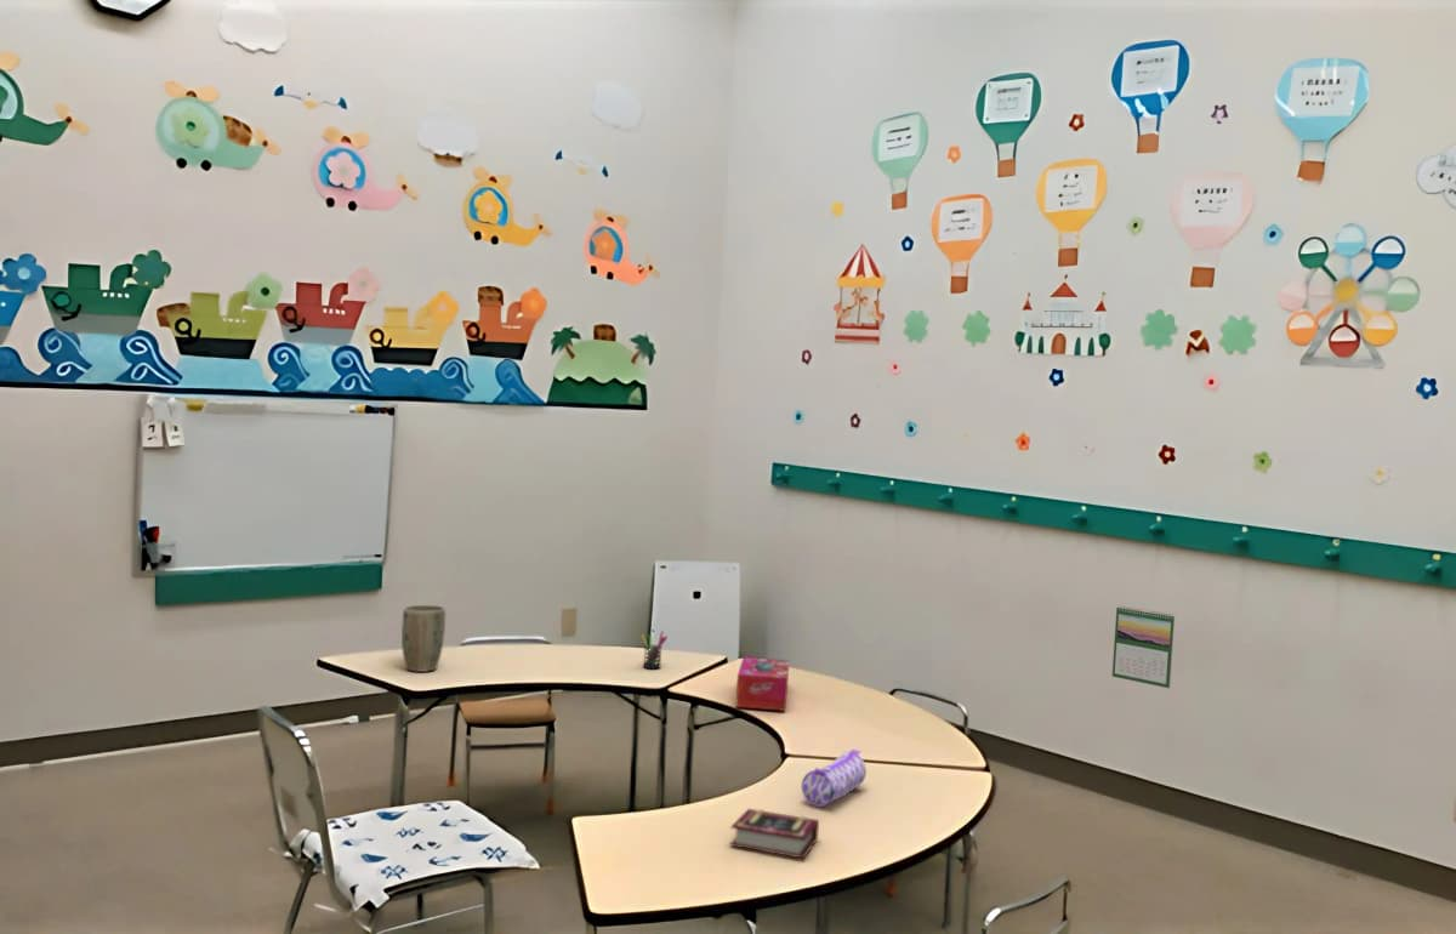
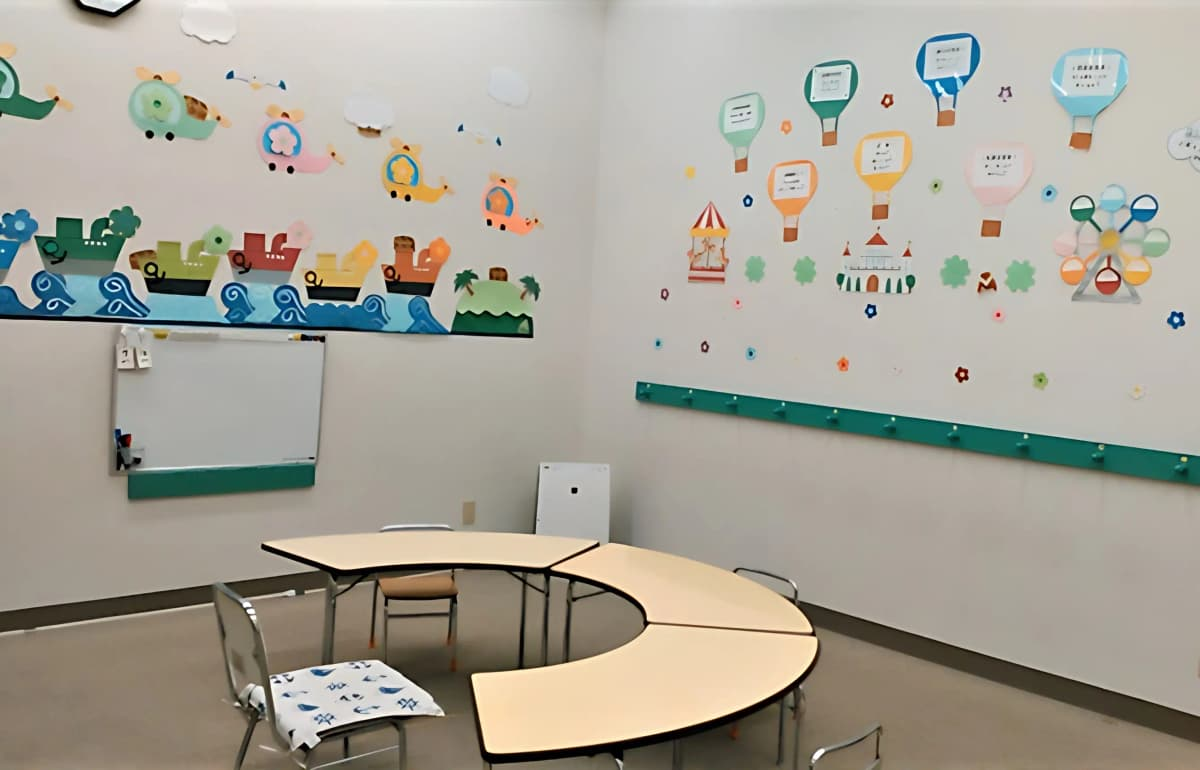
- tissue box [734,656,790,712]
- calendar [1111,605,1176,689]
- plant pot [400,604,447,673]
- pencil case [801,748,868,808]
- book [729,808,820,860]
- pen holder [641,630,669,670]
